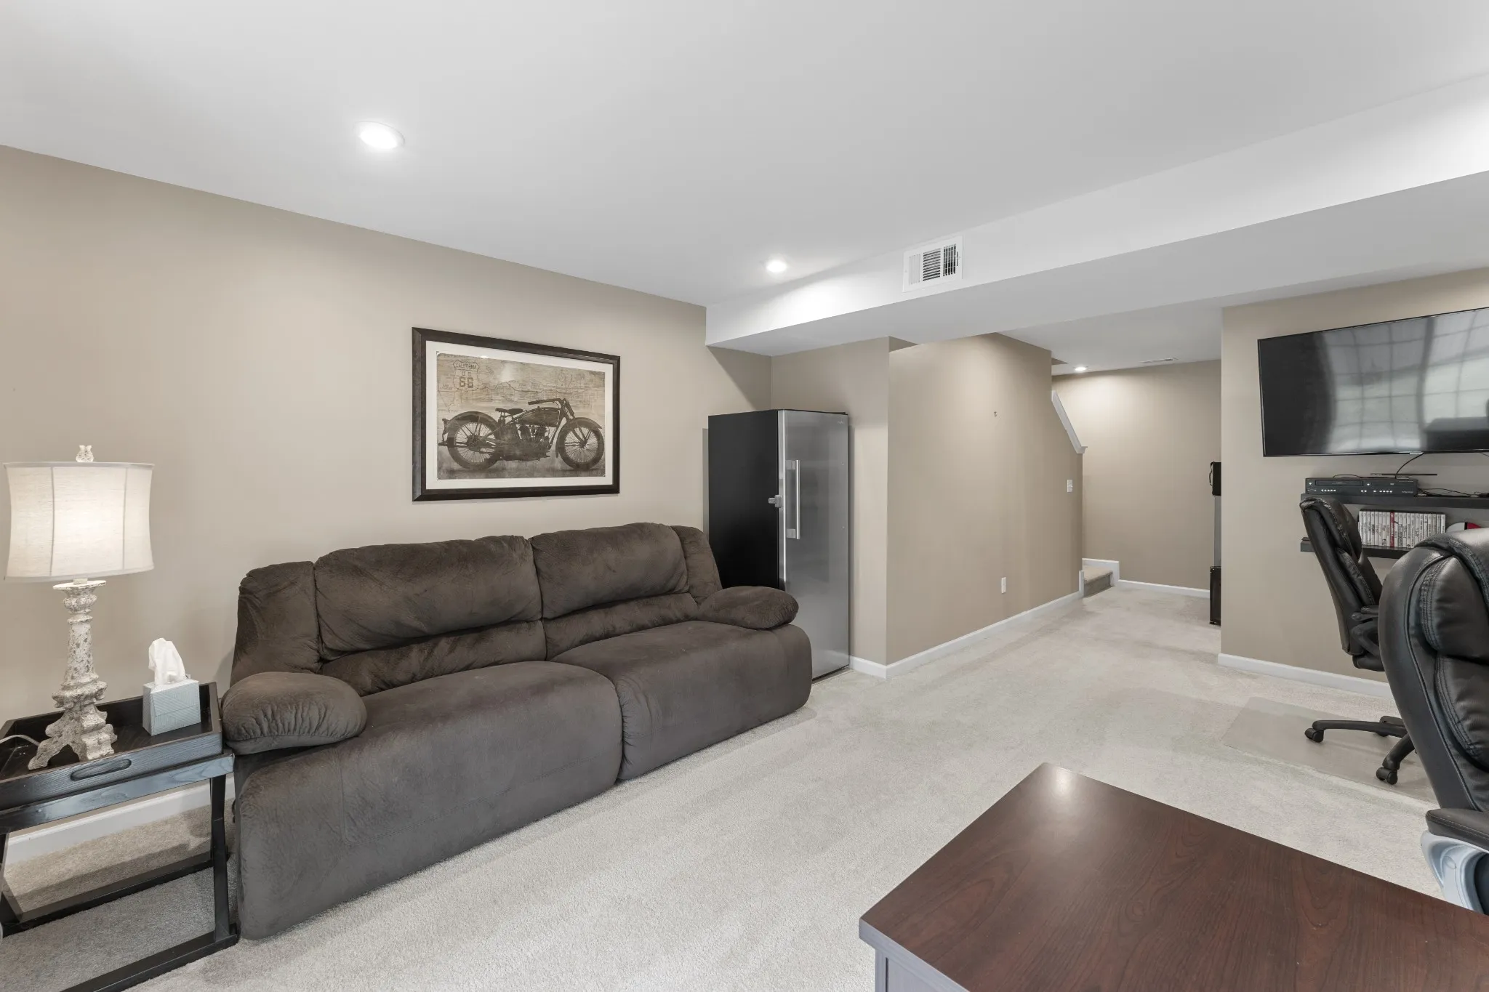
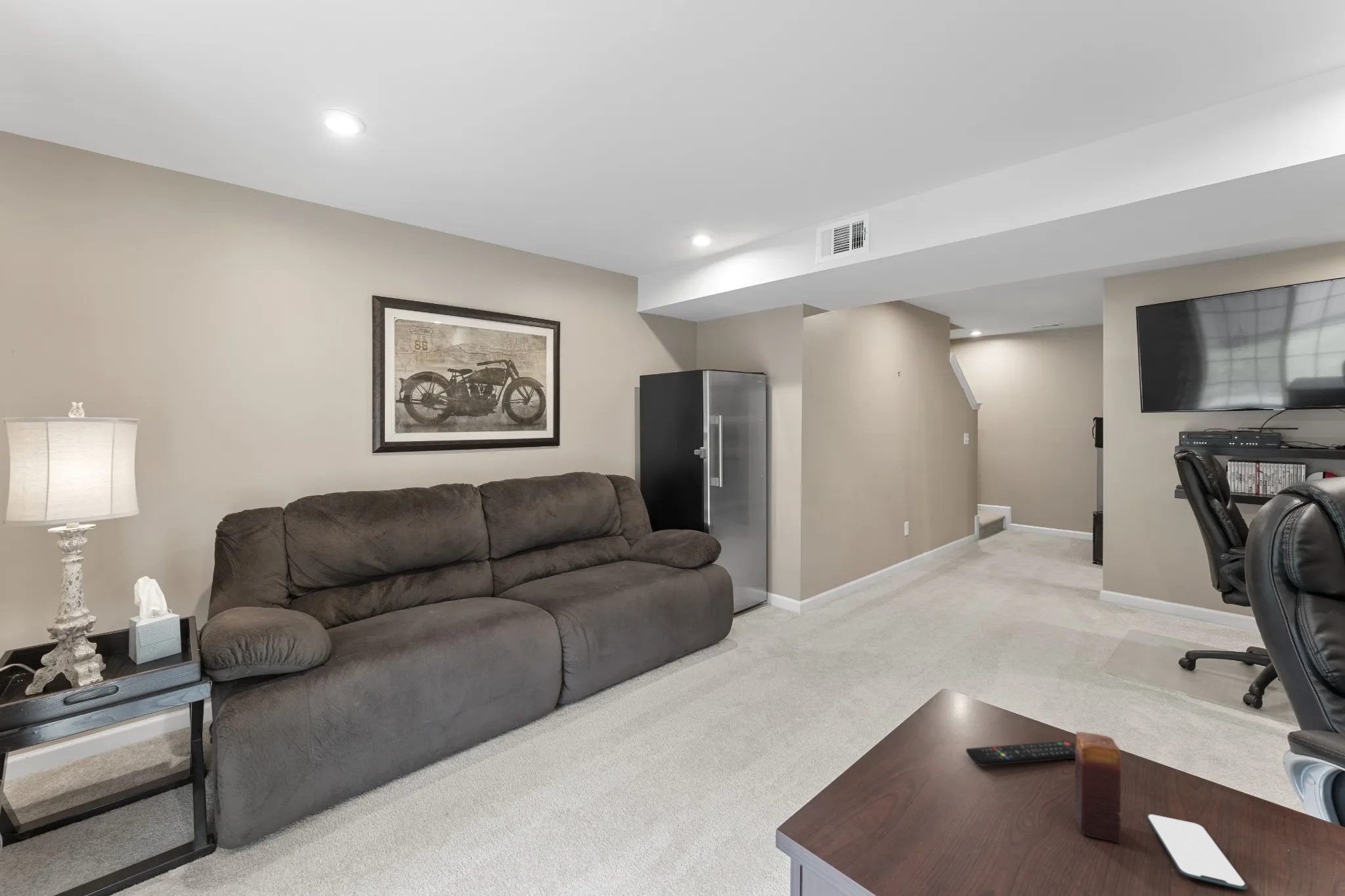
+ remote control [965,740,1076,767]
+ candle [1074,731,1122,843]
+ smartphone [1146,813,1248,890]
